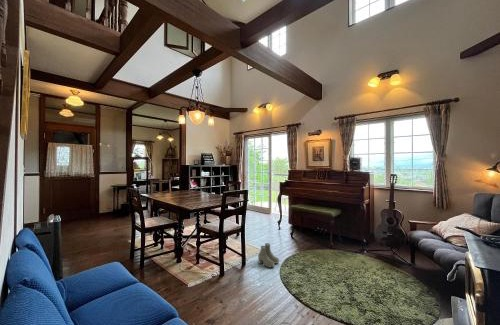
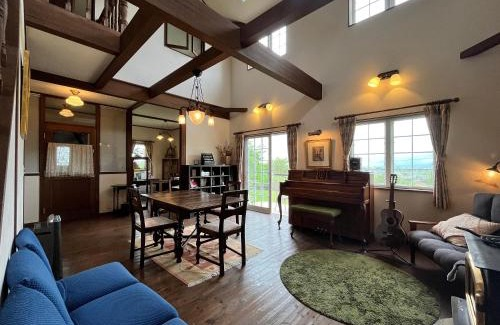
- boots [257,242,280,268]
